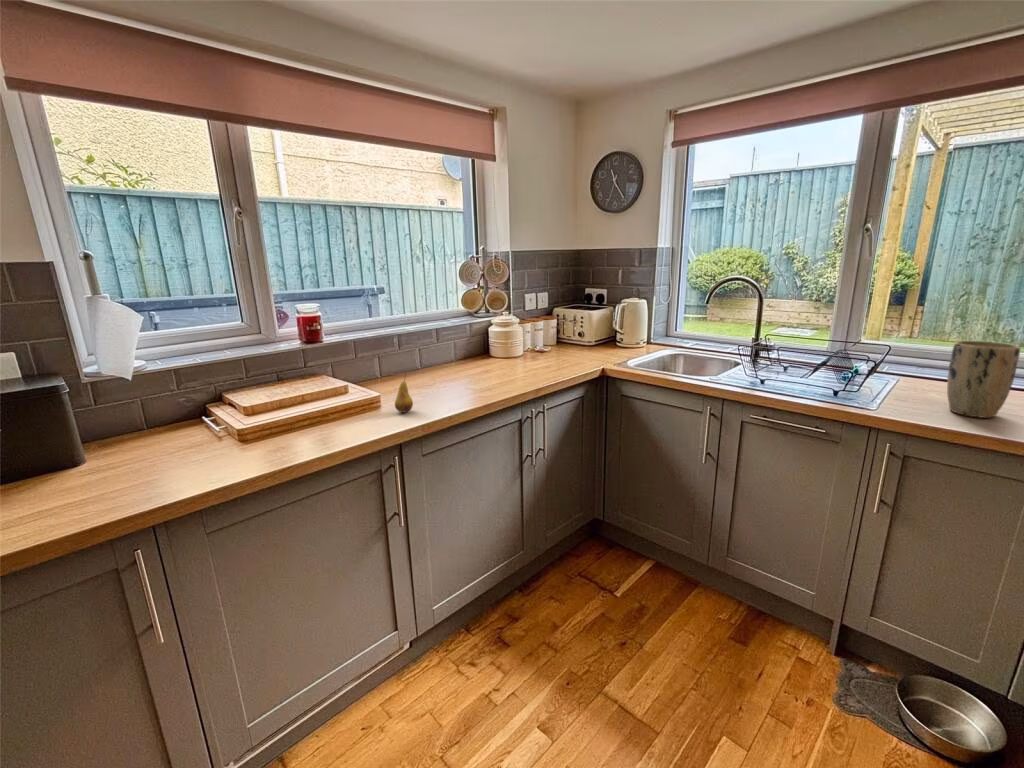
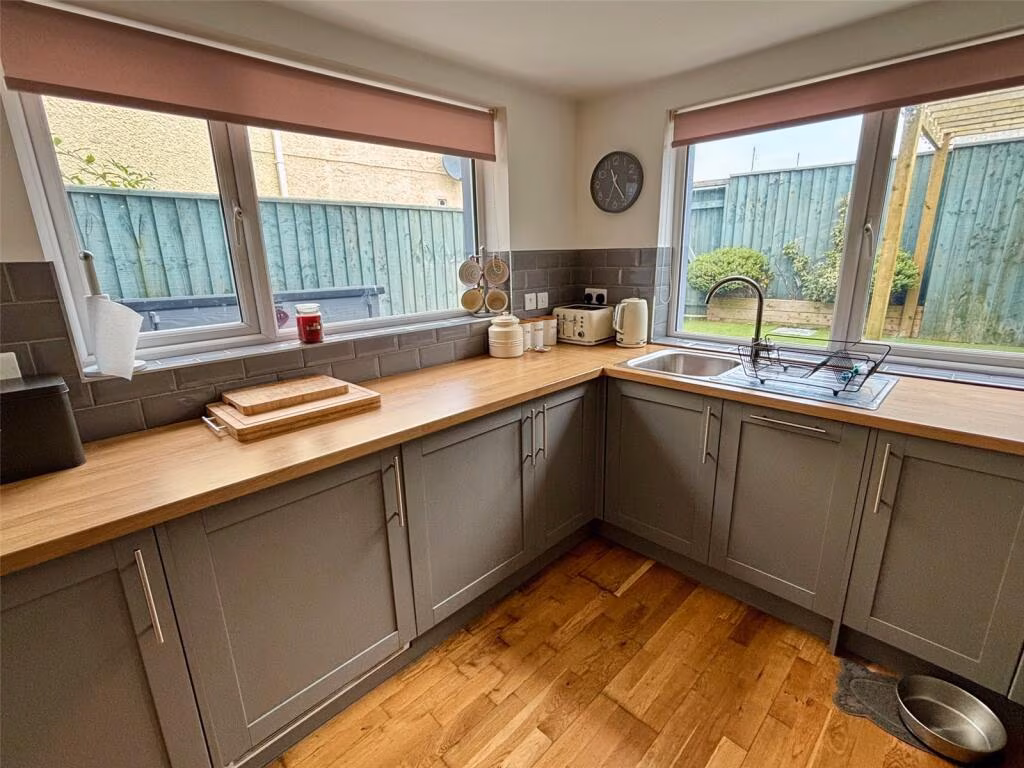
- plant pot [946,340,1021,419]
- fruit [394,372,414,414]
